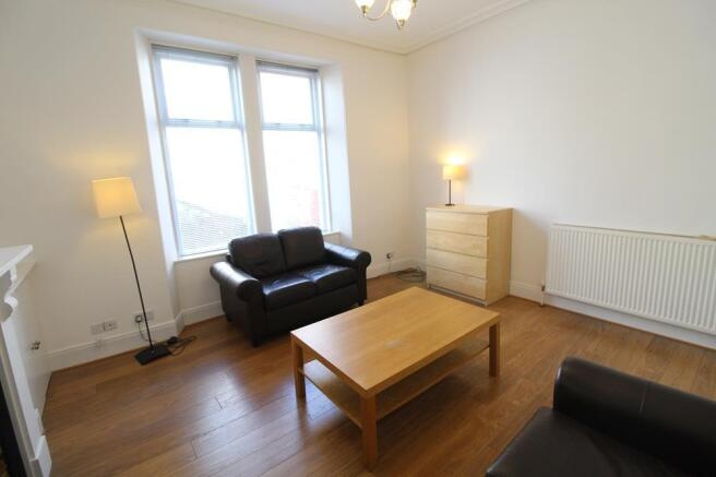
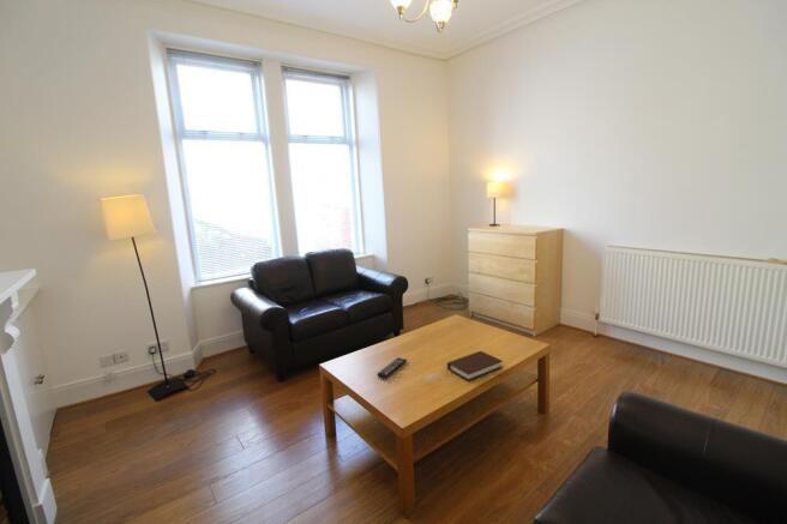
+ remote control [377,357,408,380]
+ book [446,350,504,383]
